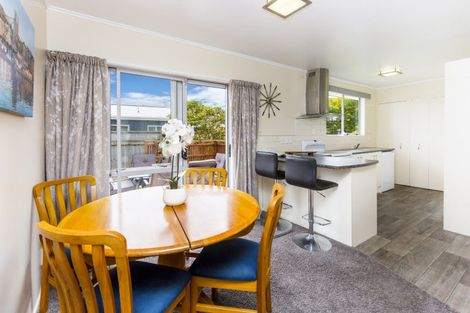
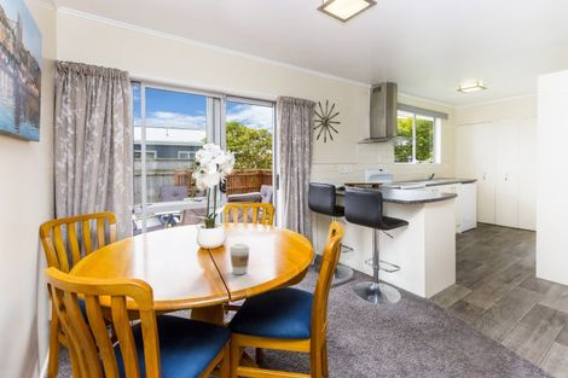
+ coffee cup [228,243,251,275]
